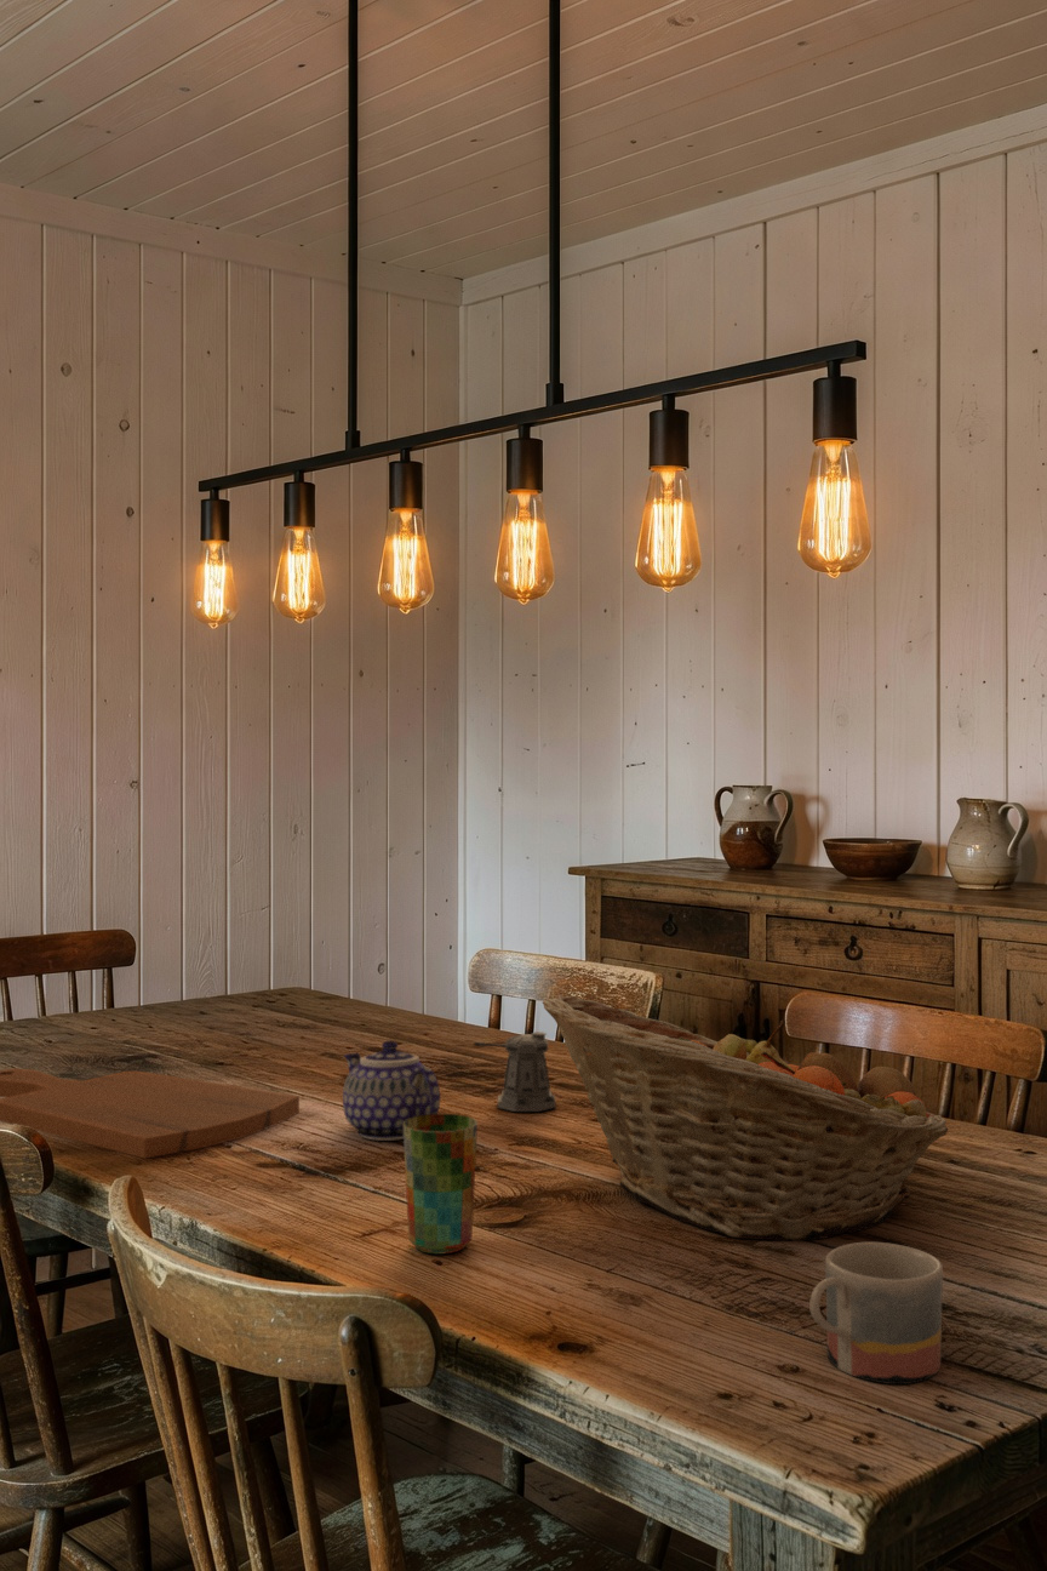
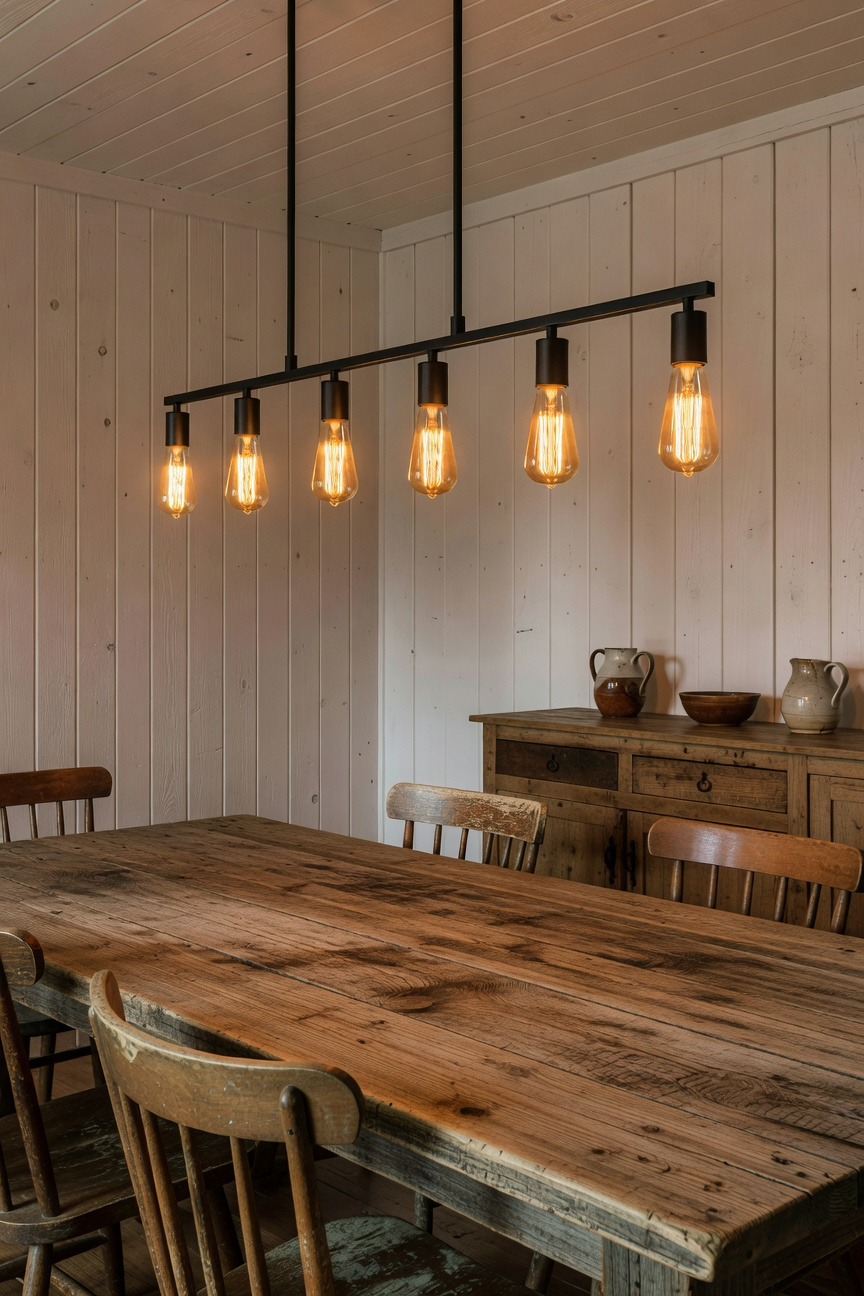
- mug [808,1241,944,1386]
- fruit basket [542,994,949,1241]
- teapot [342,1039,441,1142]
- pepper shaker [473,1030,557,1113]
- cup [402,1113,479,1256]
- cutting board [0,1067,301,1160]
